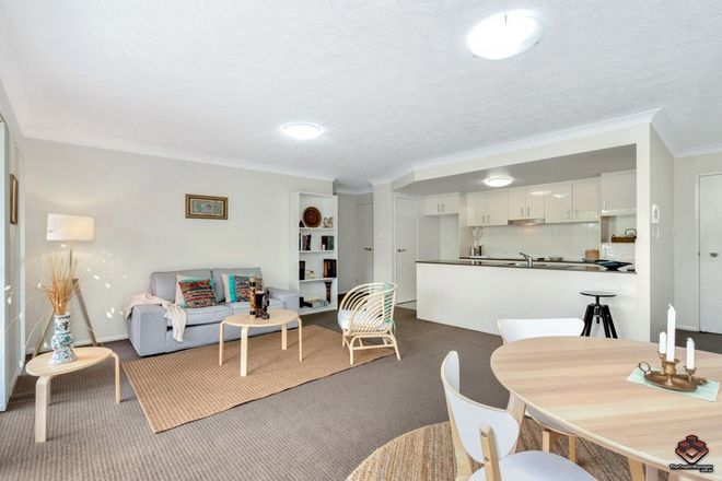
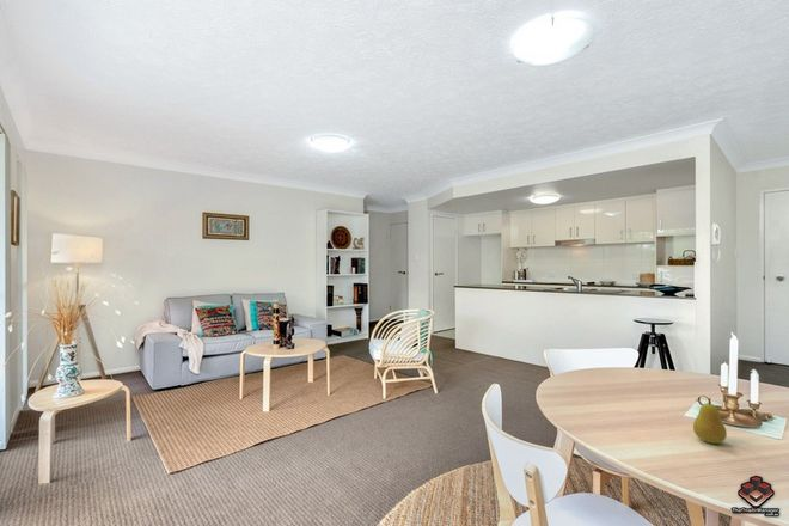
+ fruit [692,397,728,445]
